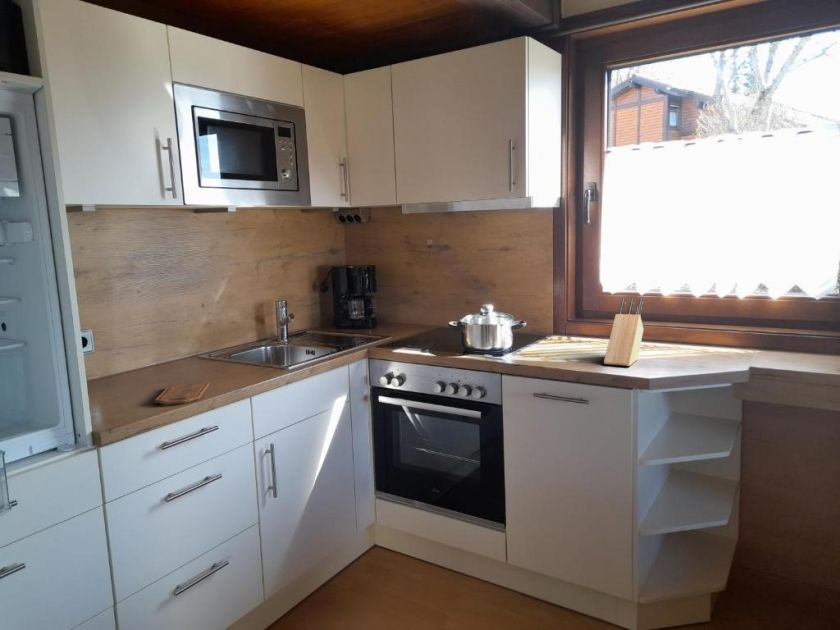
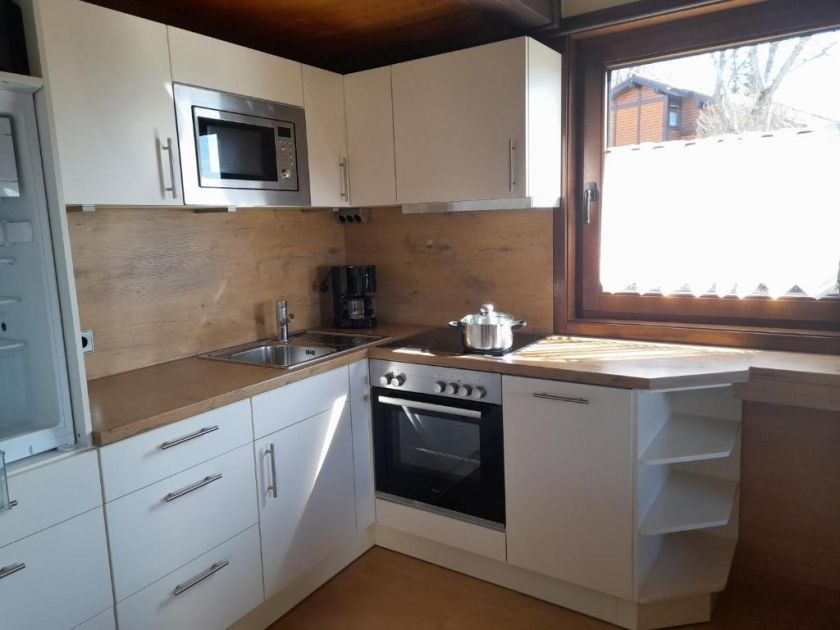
- cutting board [154,382,210,405]
- knife block [603,297,645,367]
